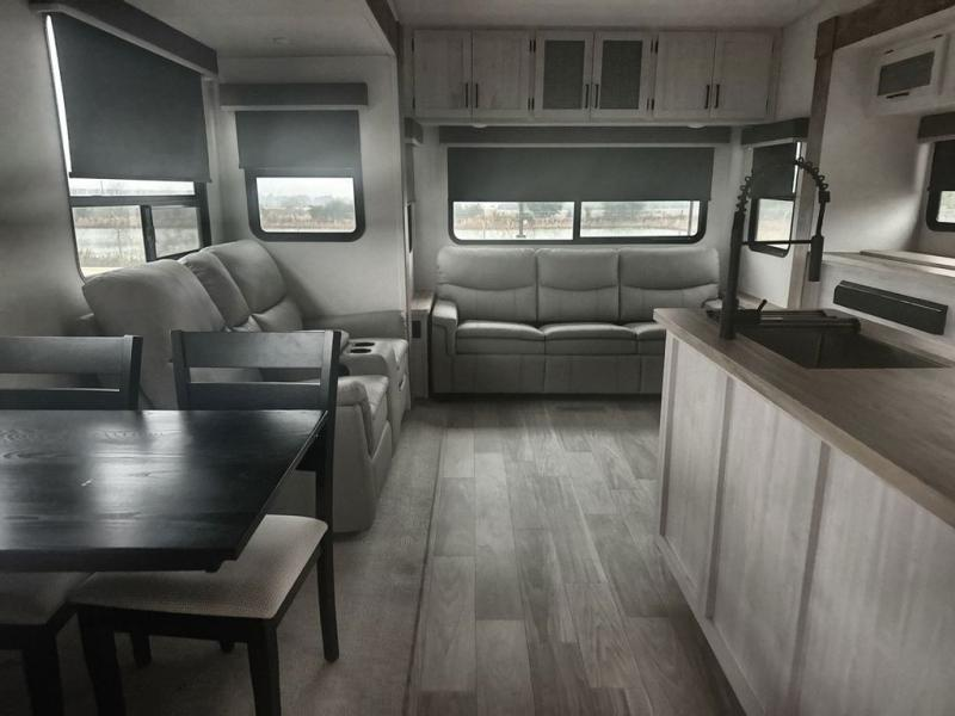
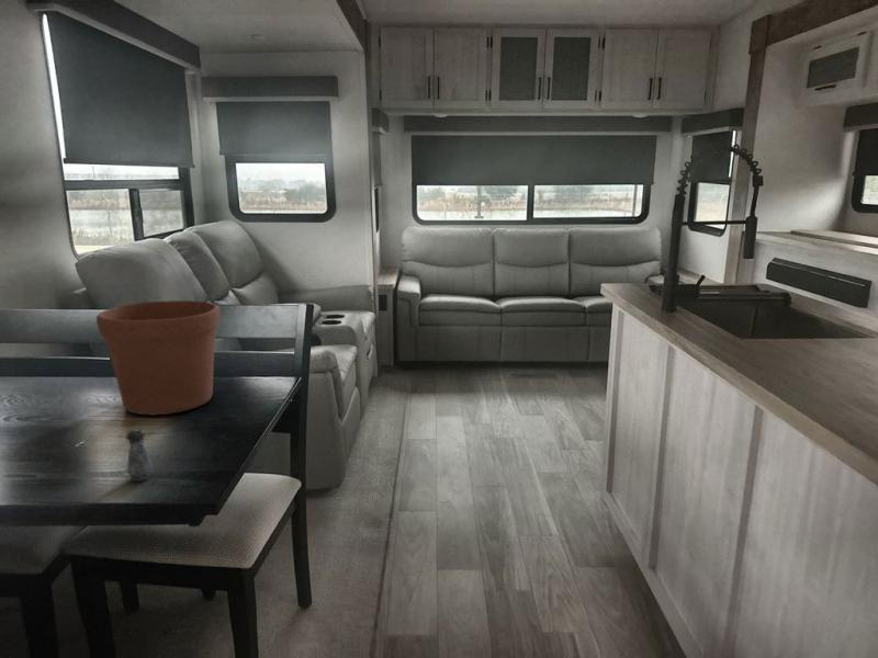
+ flower pot [95,299,222,416]
+ salt shaker [125,429,154,483]
